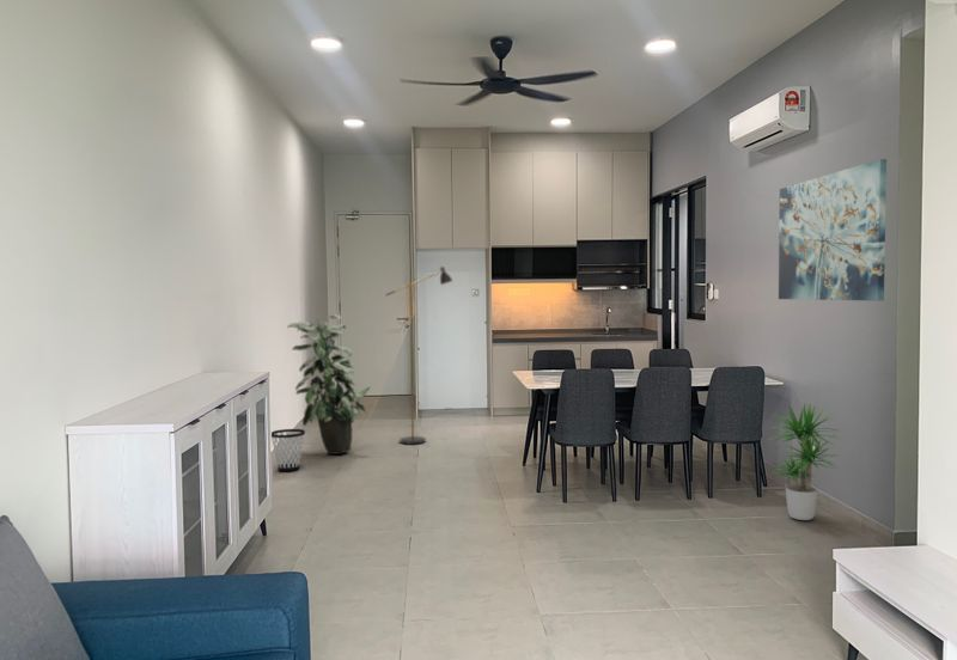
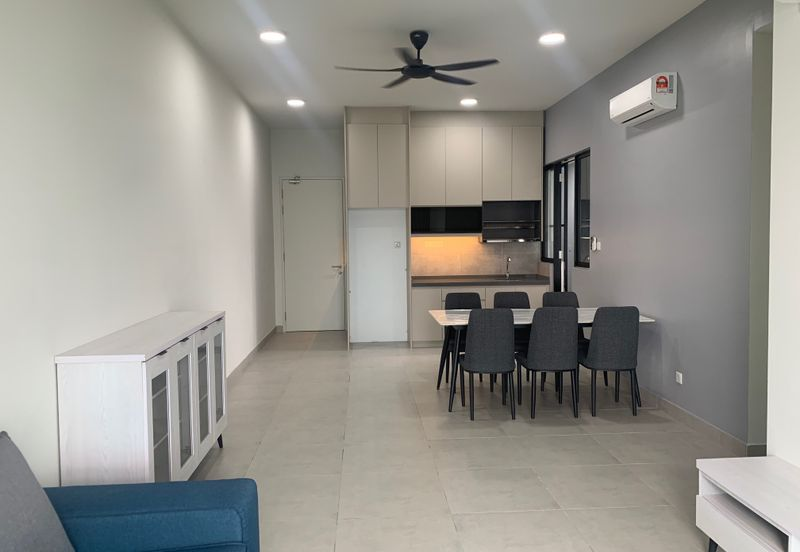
- potted plant [767,399,840,521]
- wall art [778,158,888,302]
- indoor plant [286,313,371,456]
- lamp [384,264,453,446]
- wastebasket [270,428,306,472]
